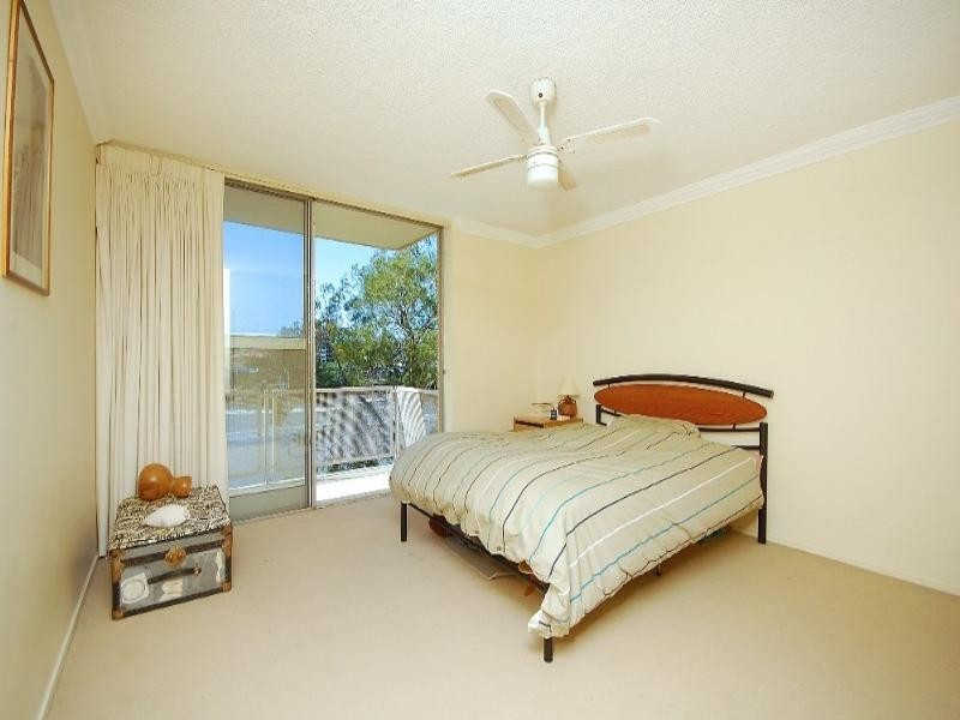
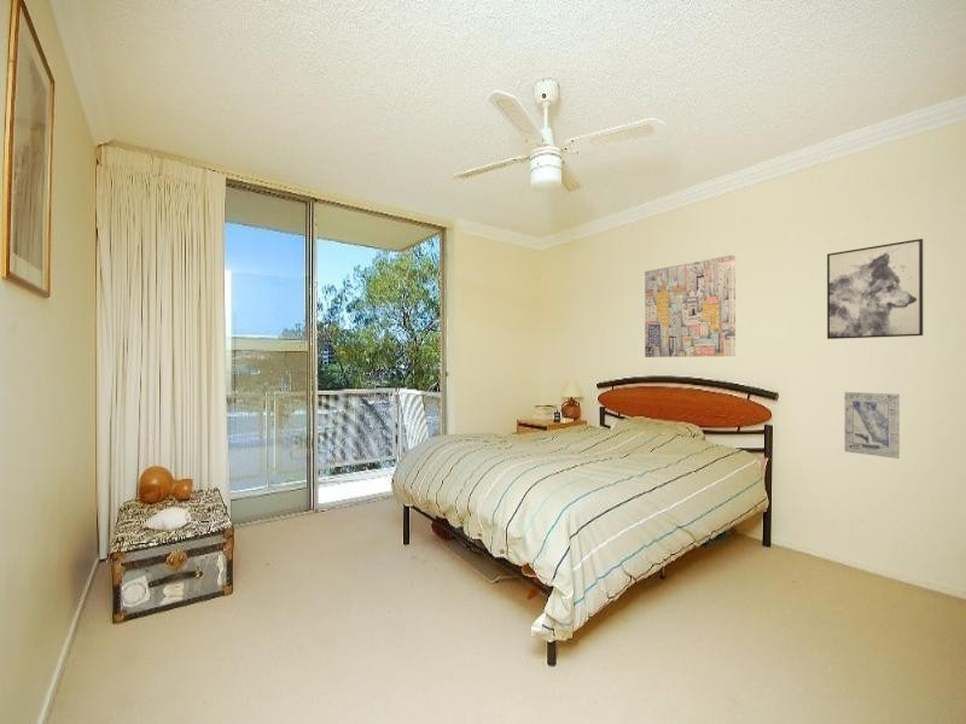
+ wall art [826,238,924,340]
+ wall art [644,253,737,358]
+ wall art [843,391,901,460]
